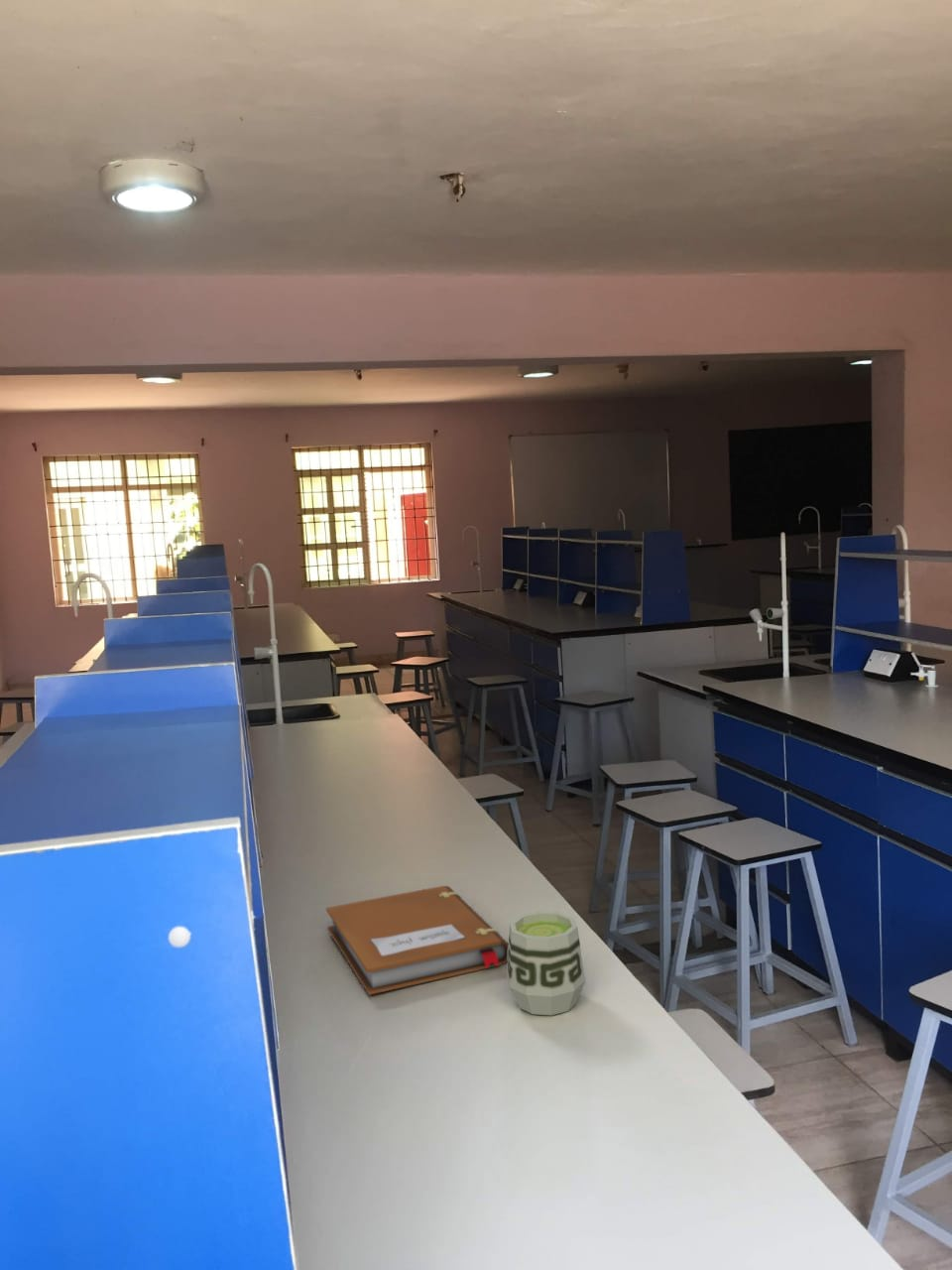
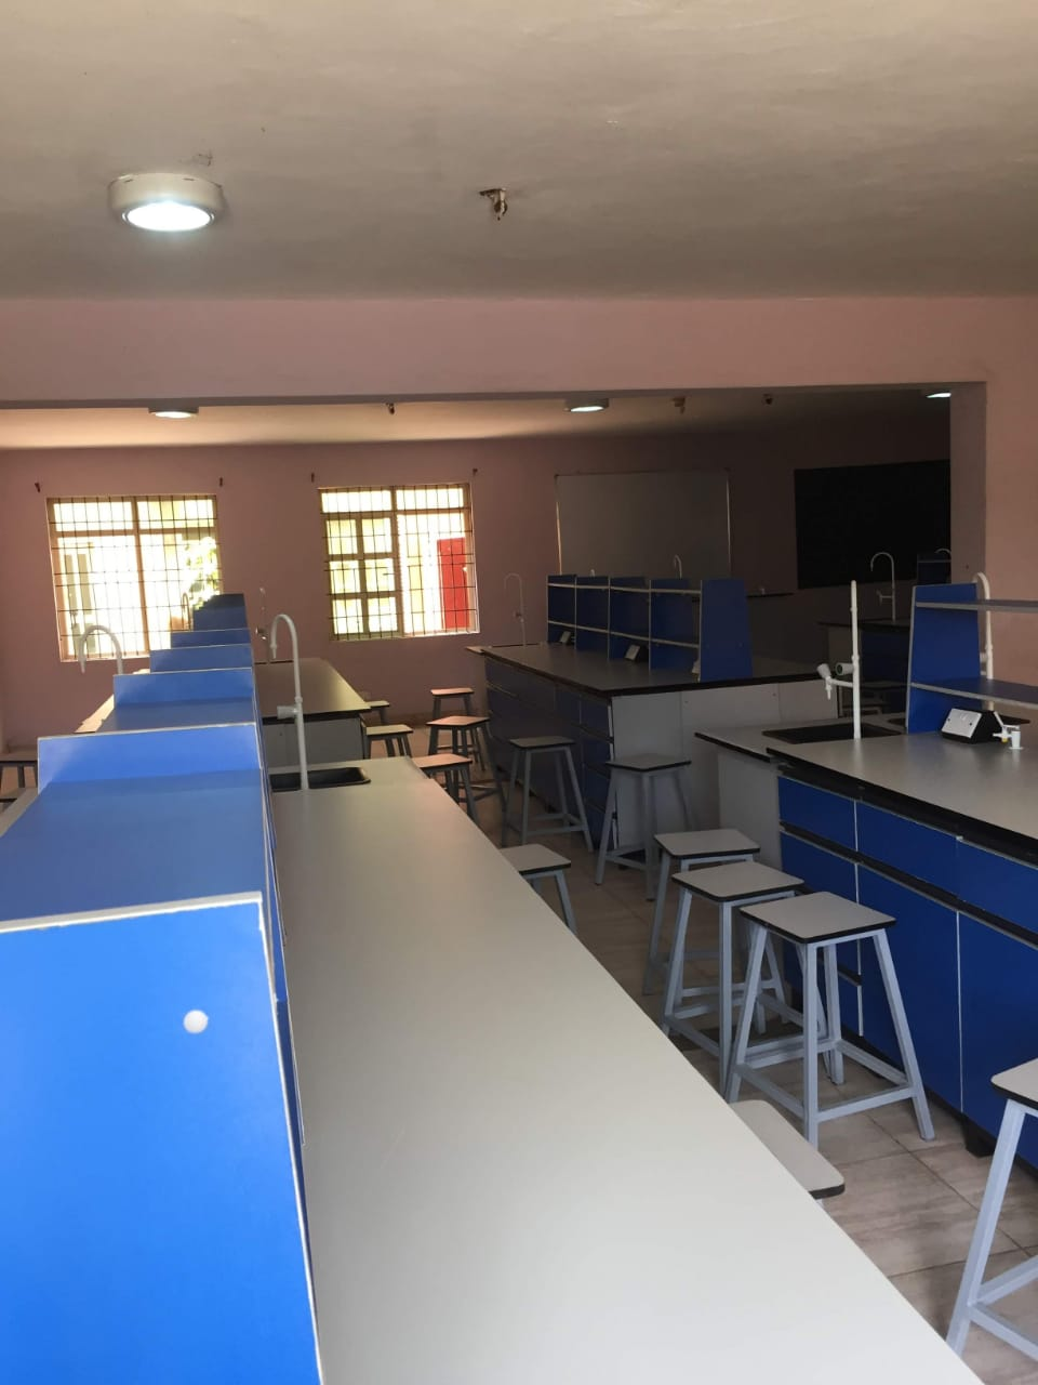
- notebook [325,885,509,996]
- cup [506,911,586,1016]
